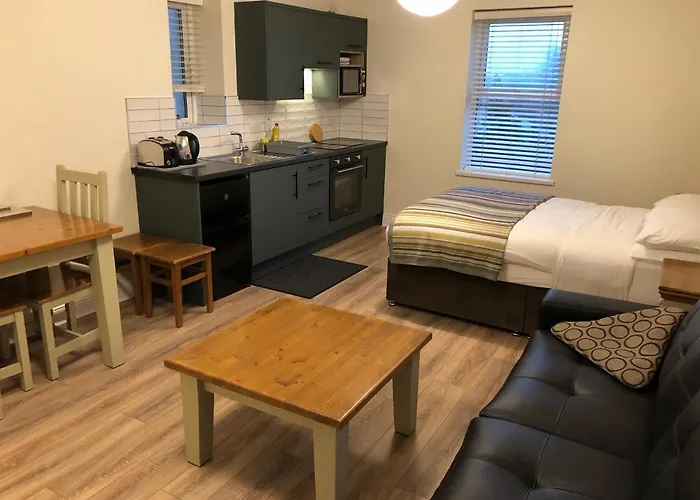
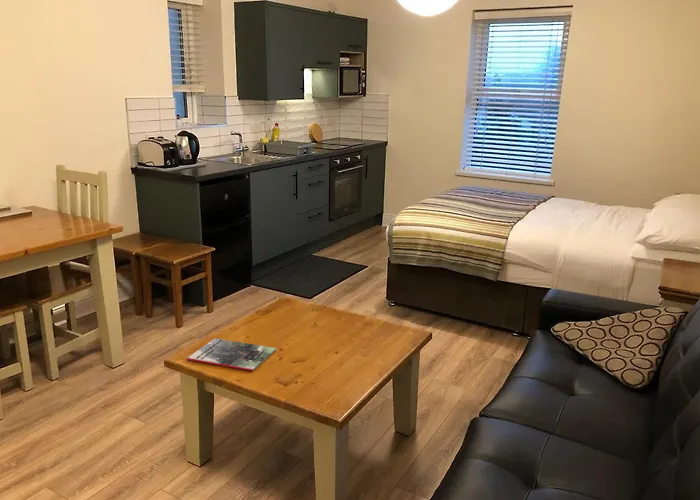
+ magazine [186,338,277,372]
